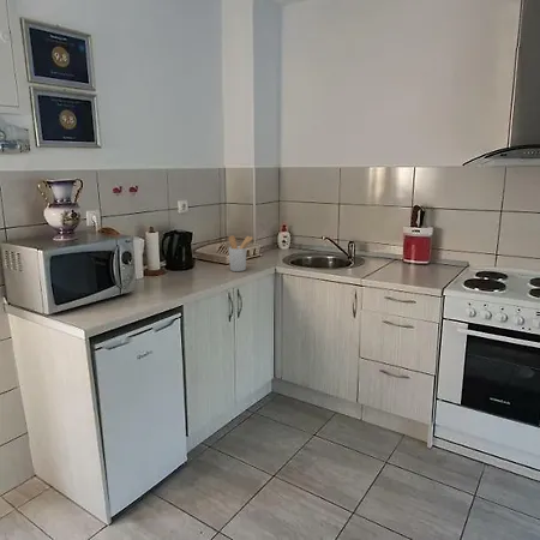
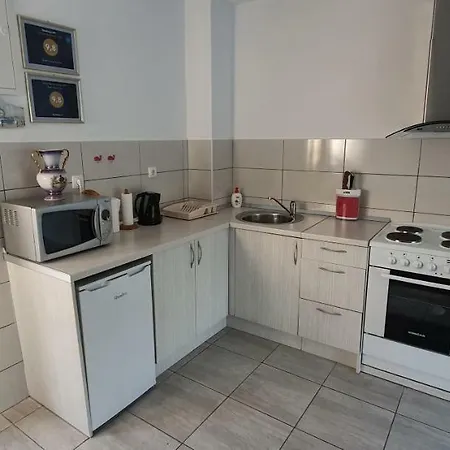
- utensil holder [227,234,254,272]
